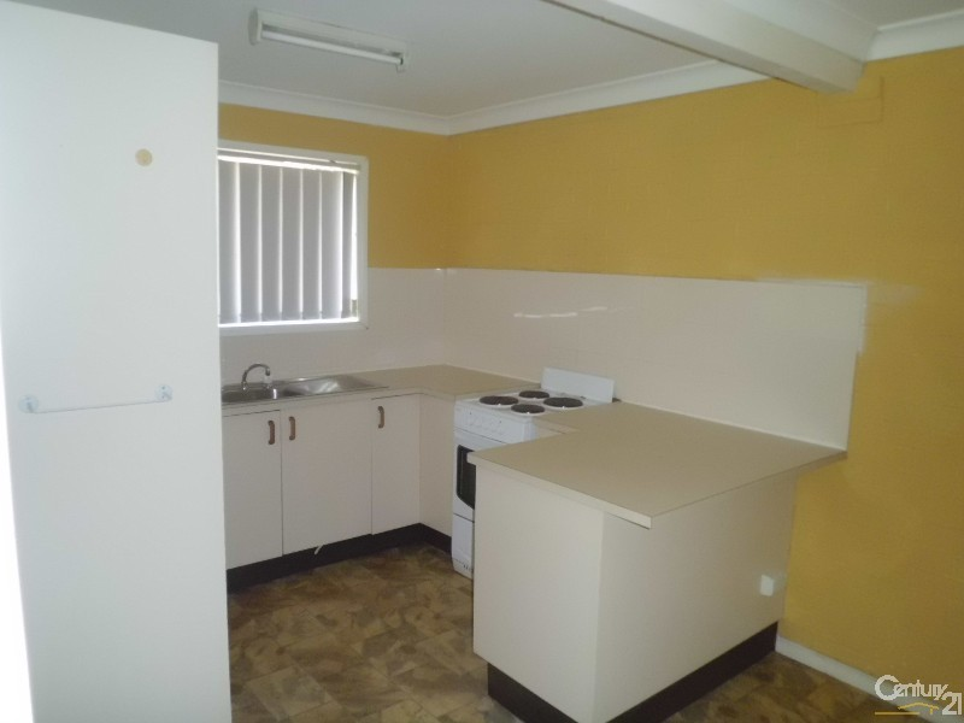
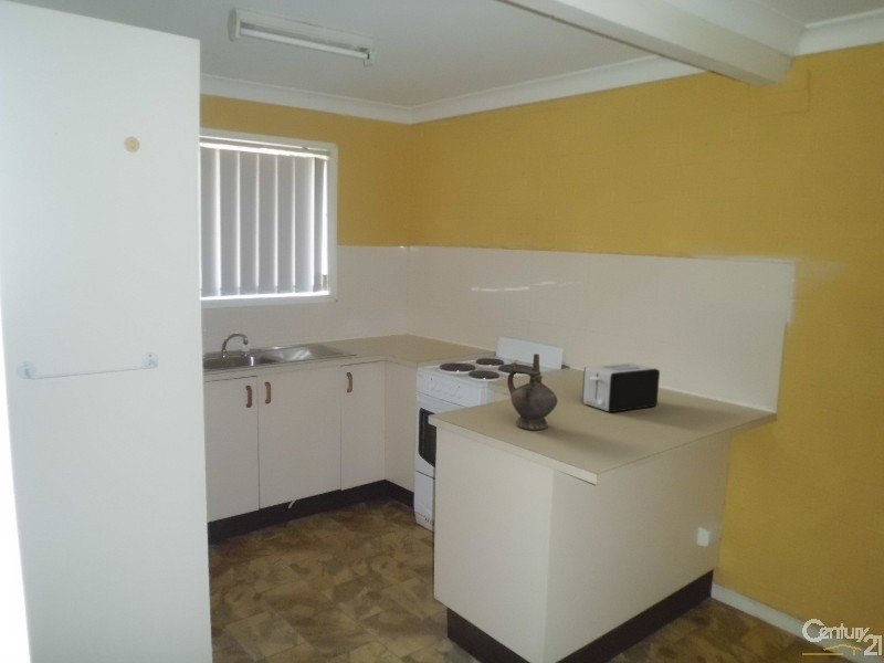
+ ceremonial vessel [506,352,558,431]
+ toaster [581,361,661,413]
